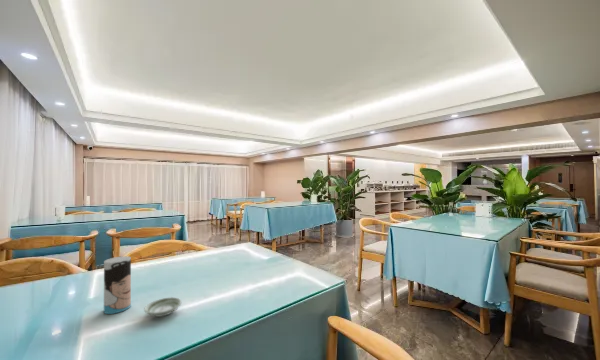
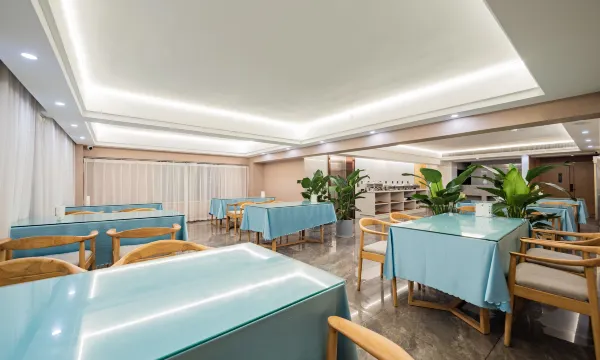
- saucer [143,296,182,318]
- cup [103,255,132,315]
